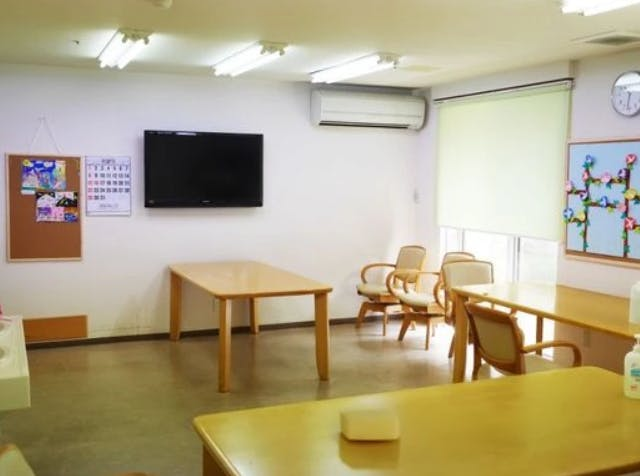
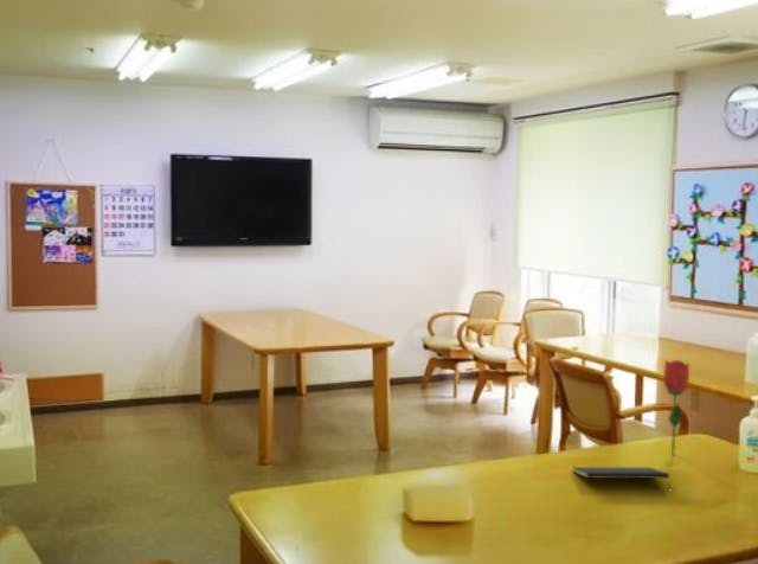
+ flower [662,359,690,455]
+ notepad [571,466,672,488]
